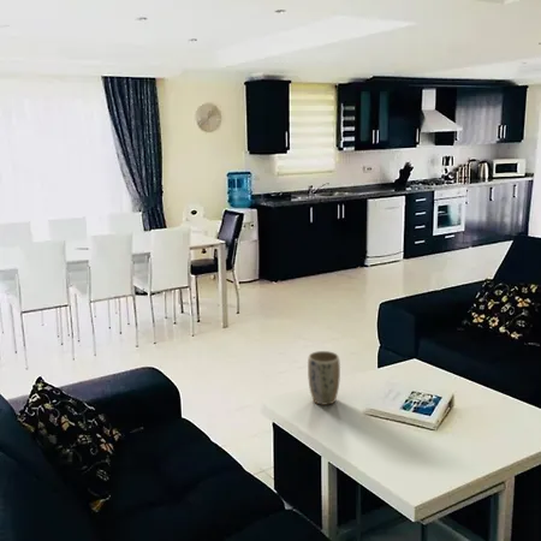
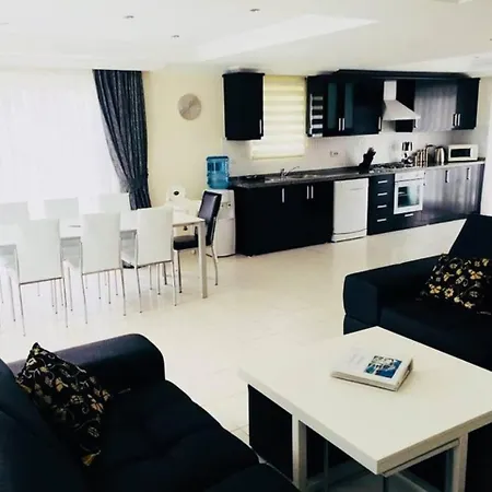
- plant pot [307,350,341,406]
